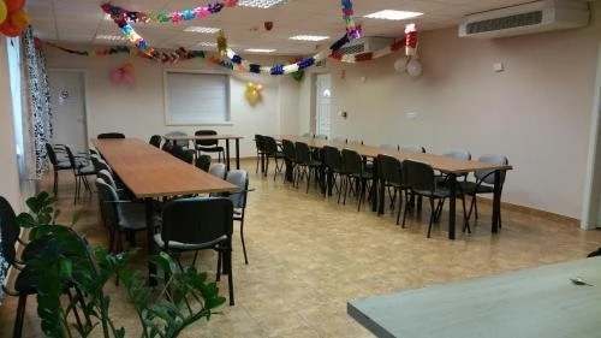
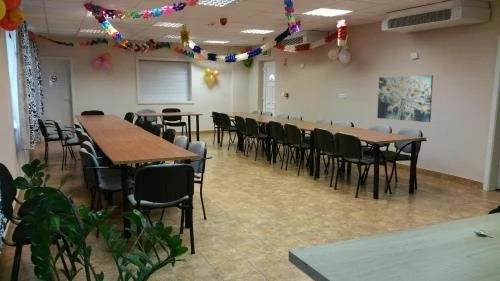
+ wall art [376,74,434,123]
